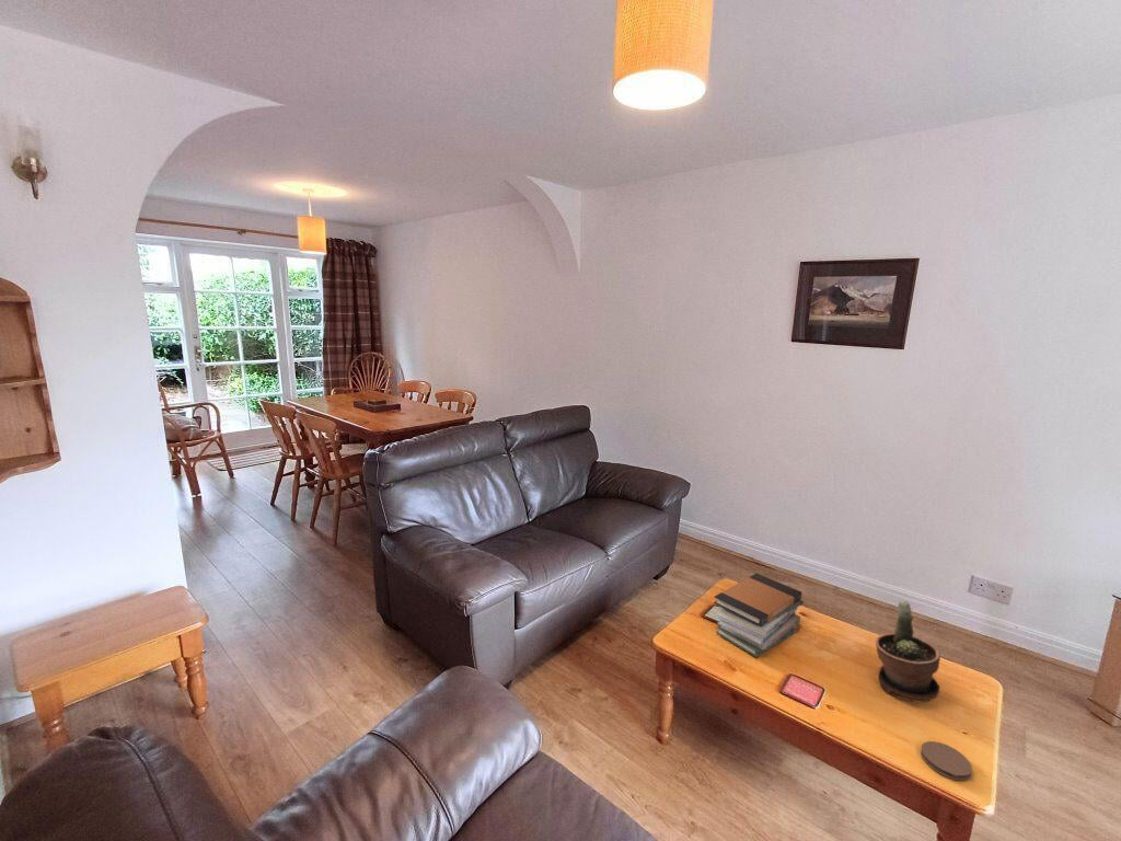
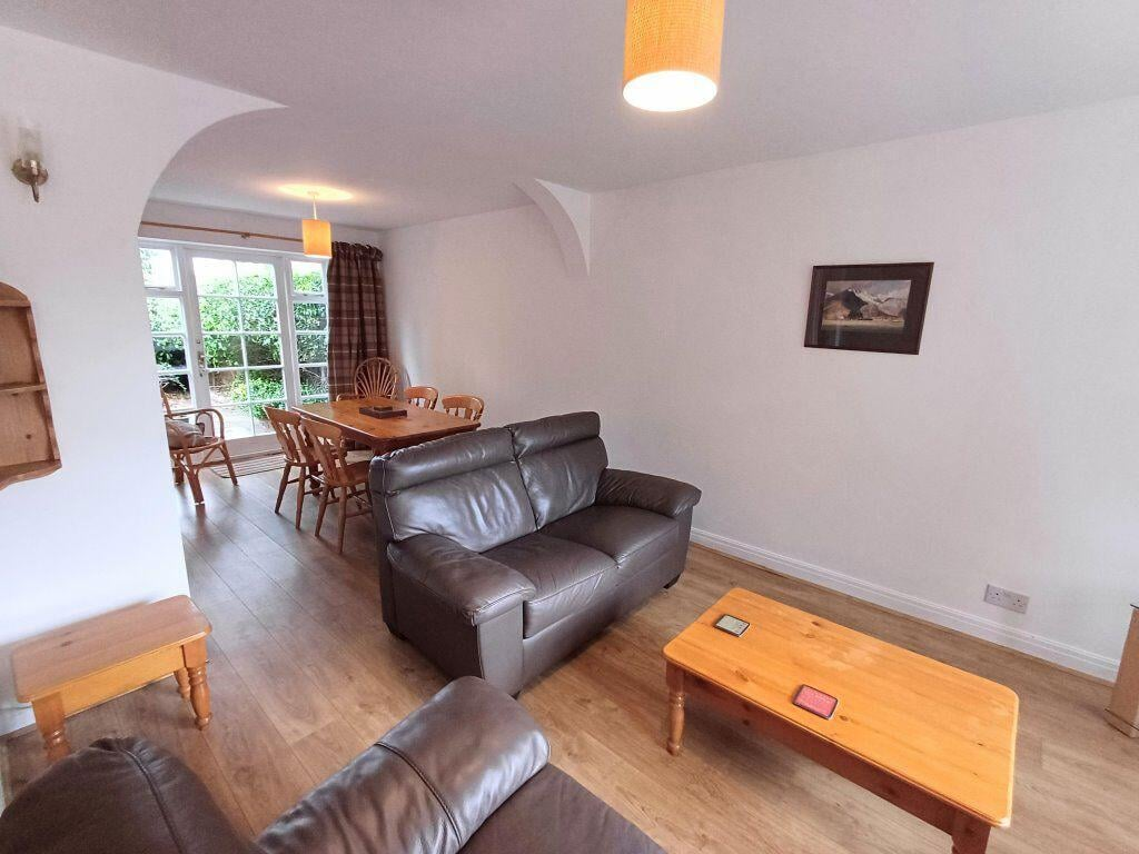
- coaster [920,740,973,782]
- potted plant [875,600,941,704]
- book stack [713,573,805,658]
